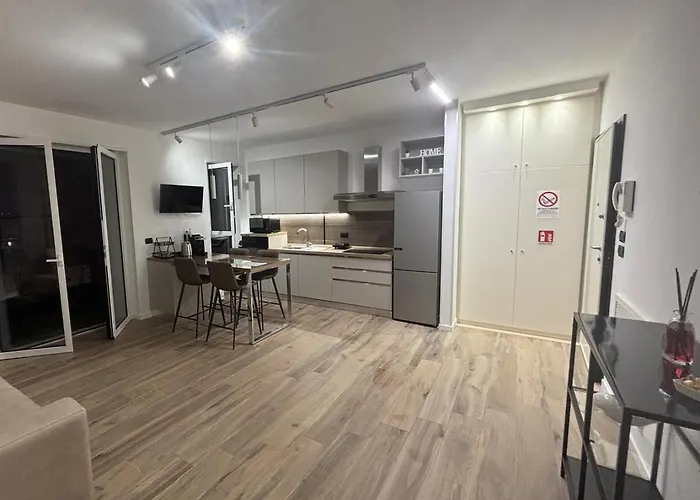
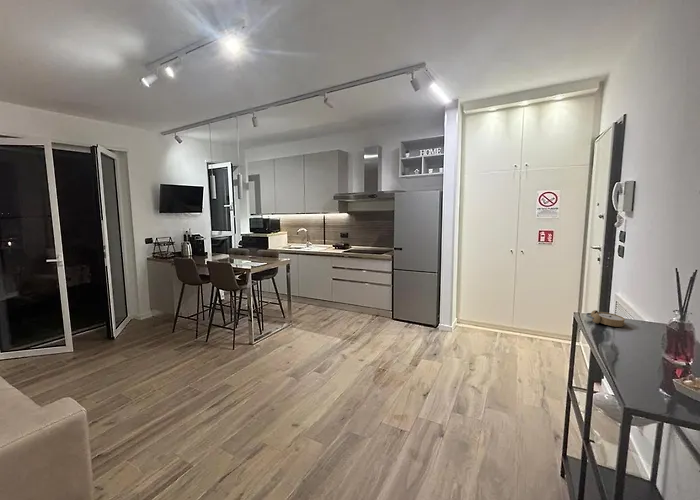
+ alarm clock [585,309,627,328]
